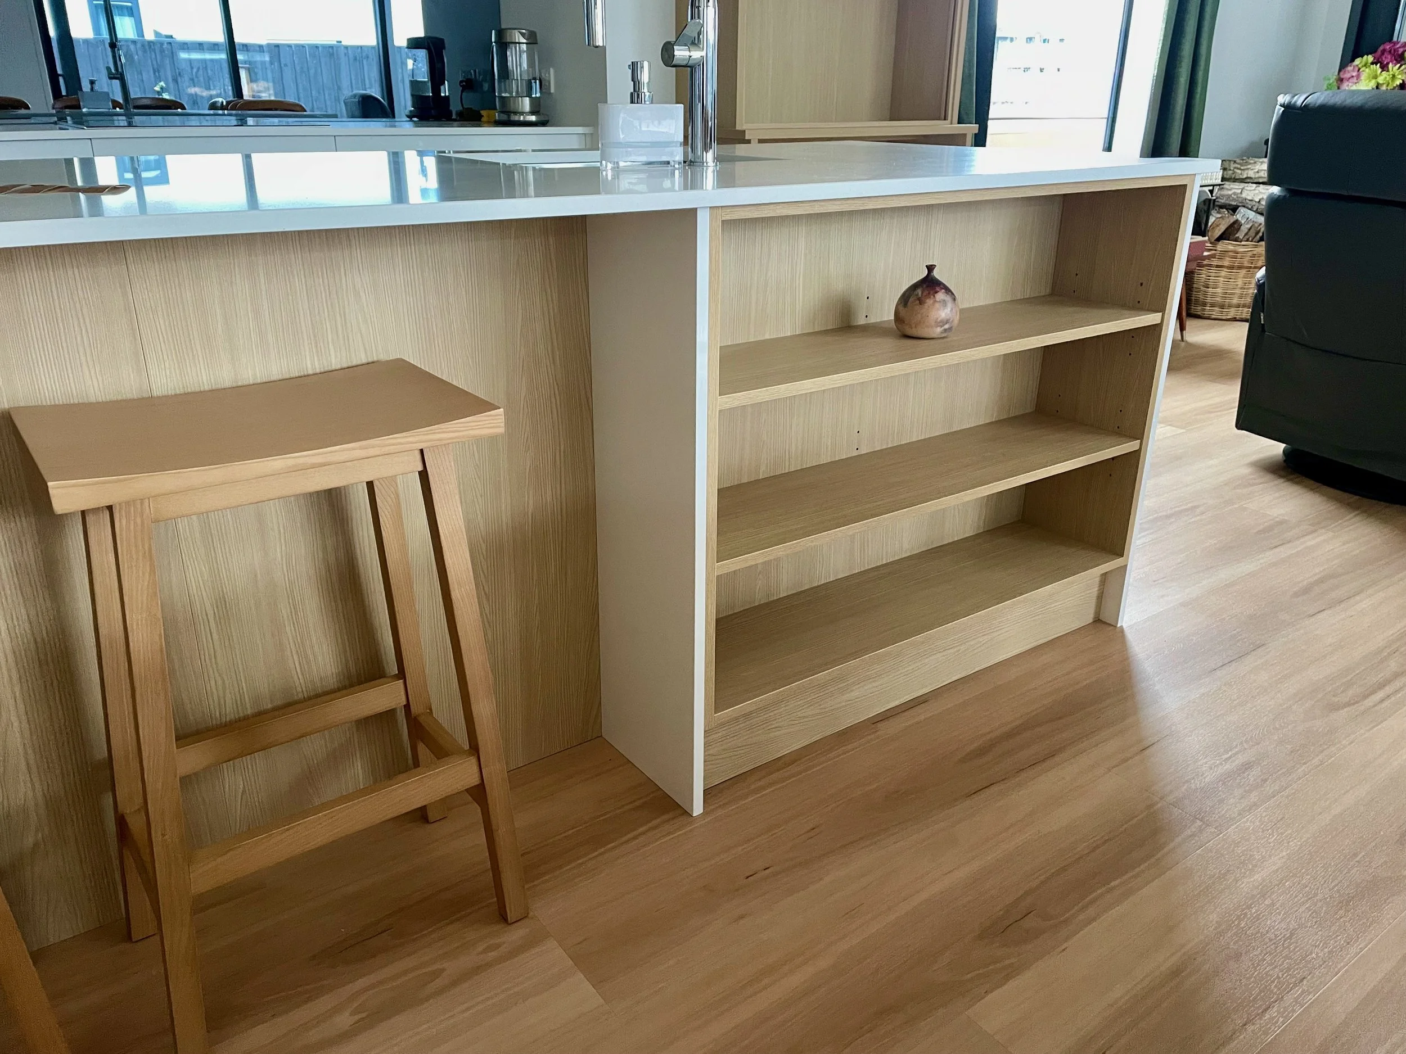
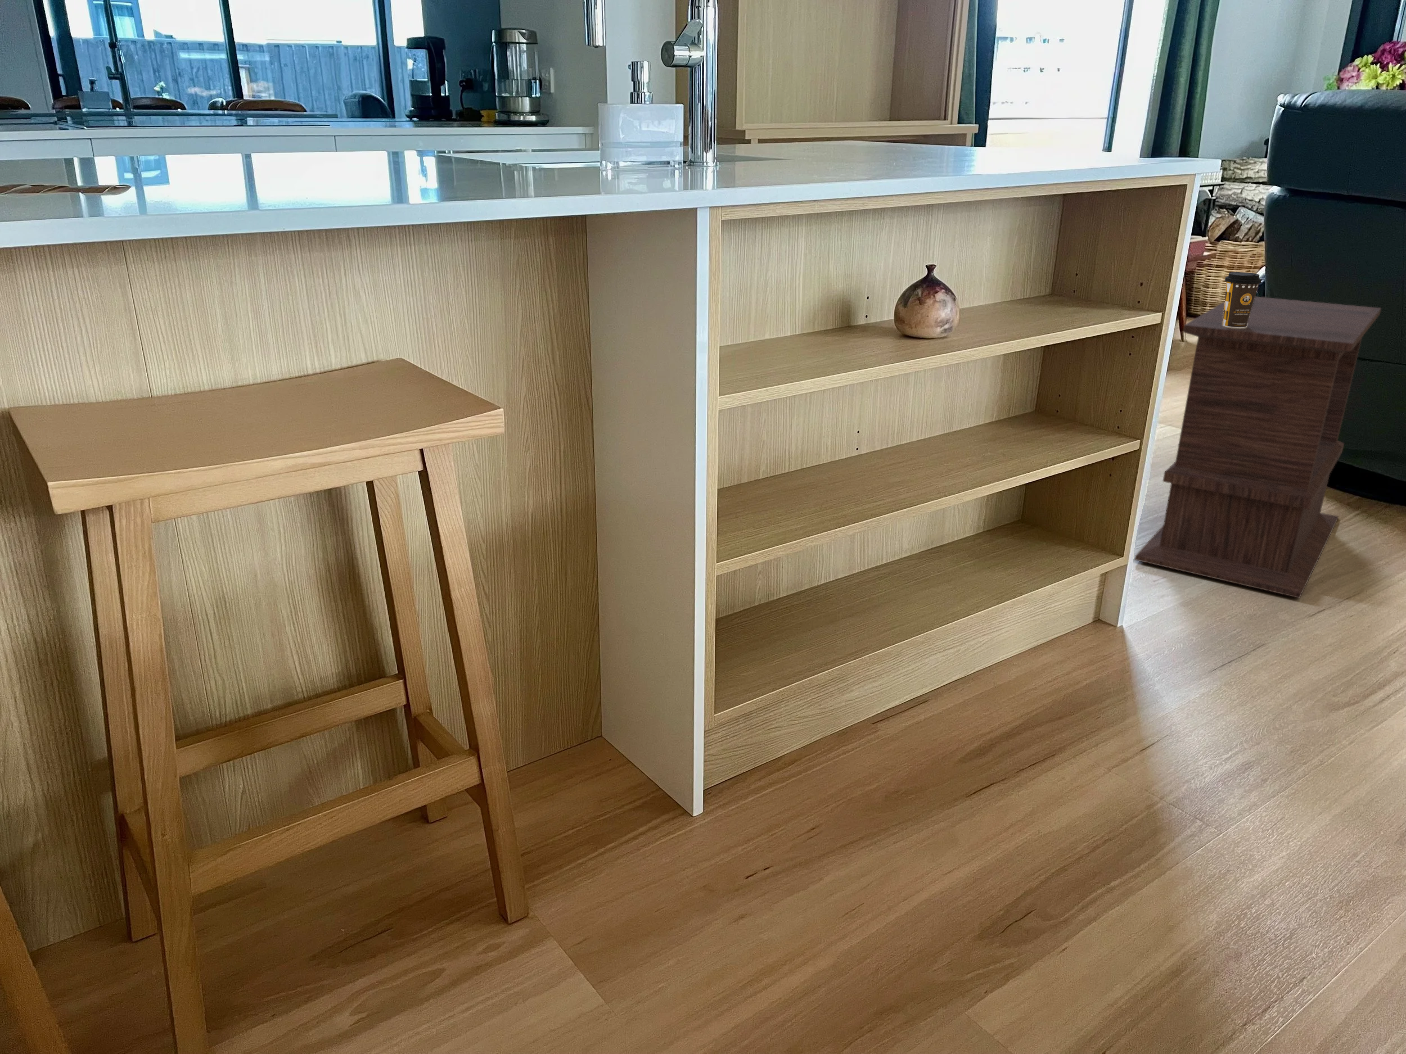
+ coffee cup [1222,271,1262,328]
+ side table [1134,297,1382,599]
